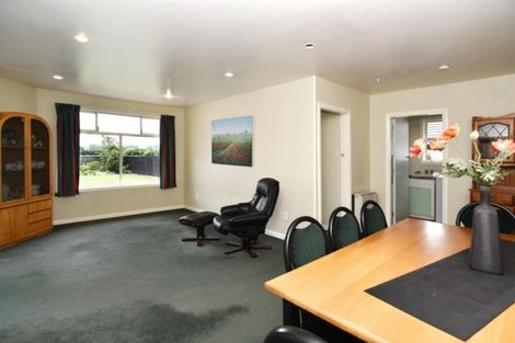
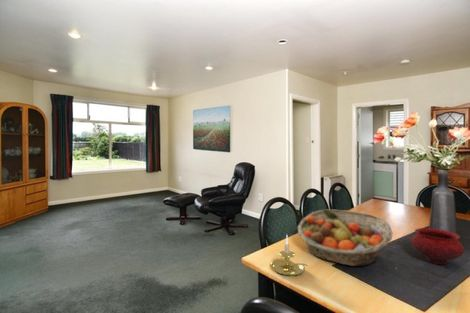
+ fruit basket [296,209,393,267]
+ bowl [410,227,465,265]
+ candle holder [270,235,309,277]
